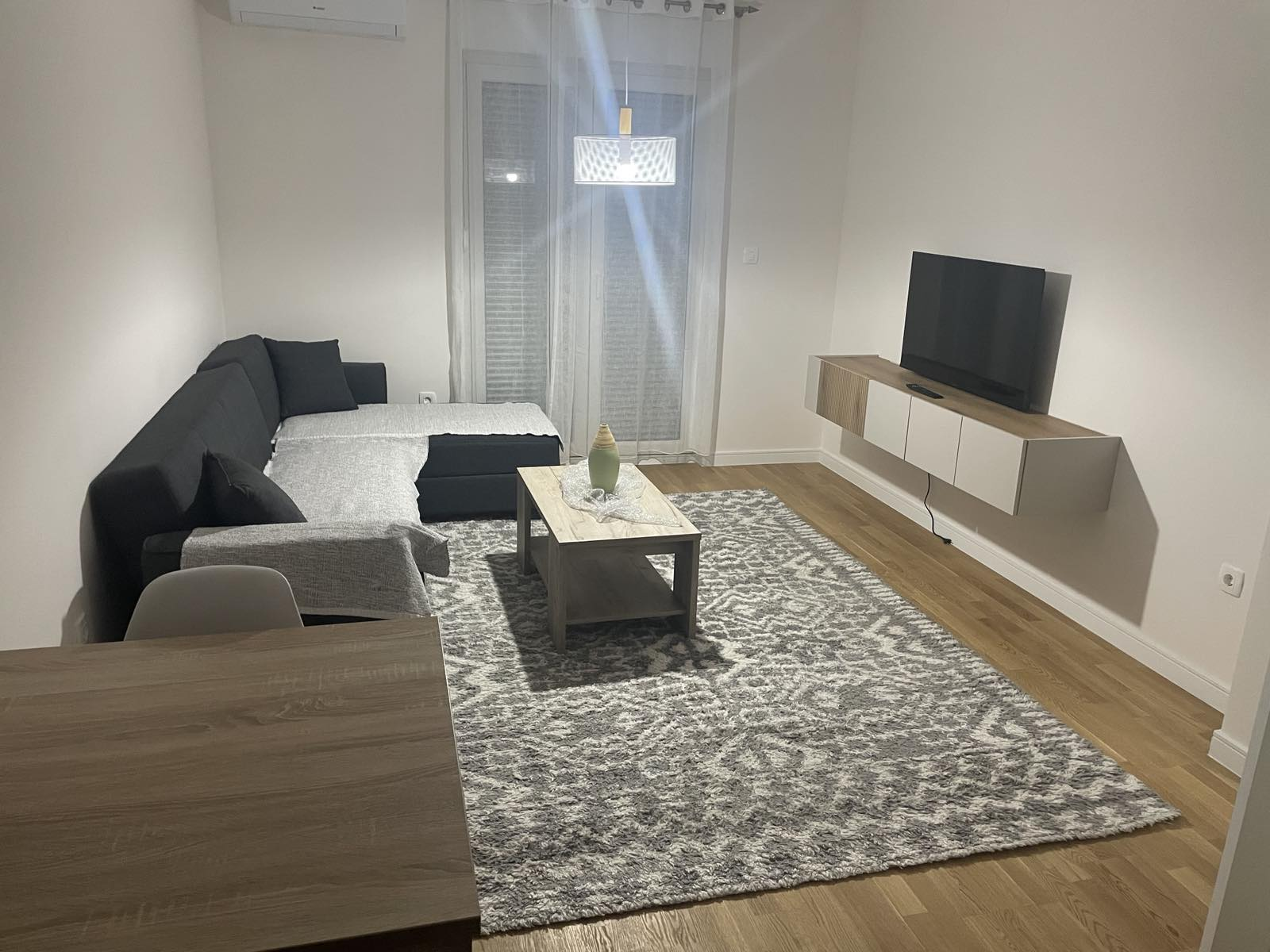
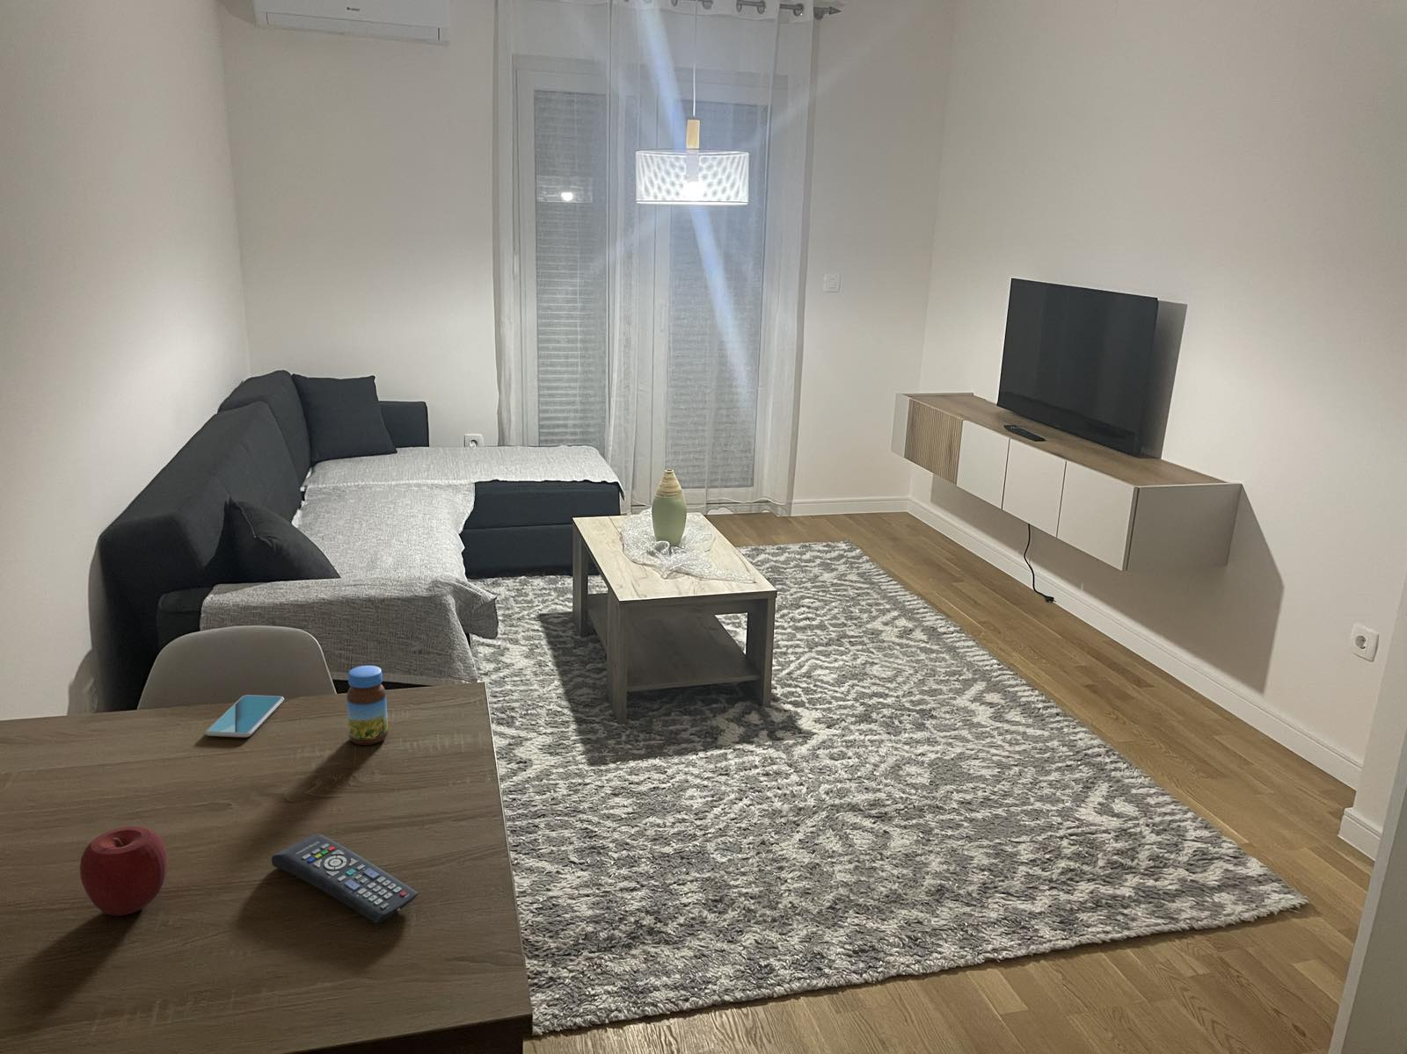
+ apple [79,826,168,917]
+ jar [346,665,389,746]
+ smartphone [205,694,285,737]
+ remote control [270,833,419,924]
